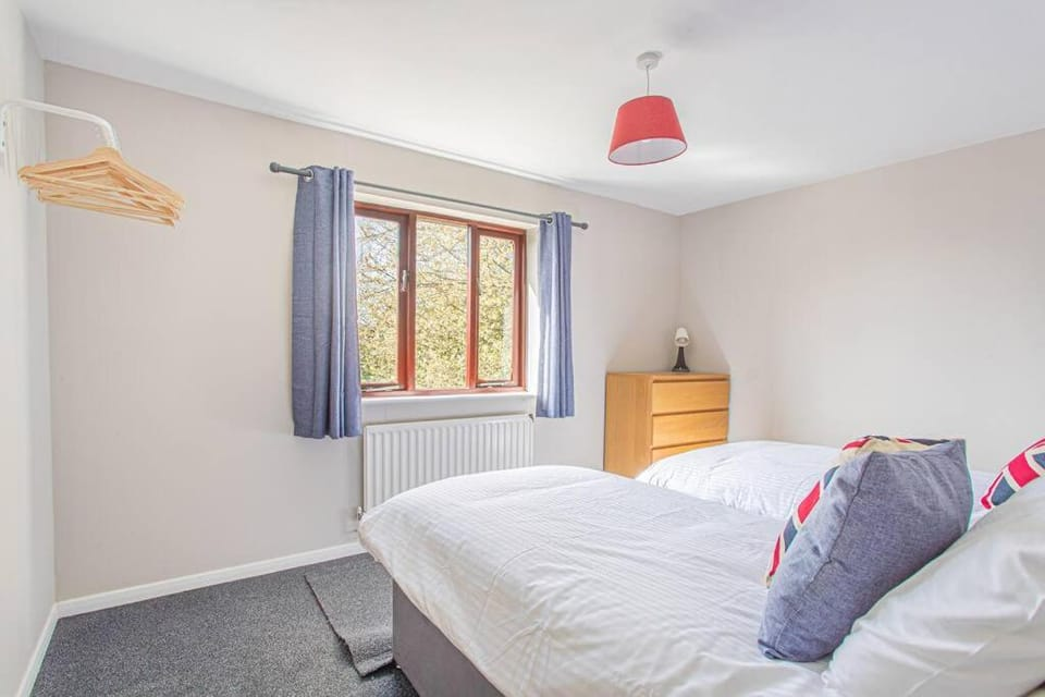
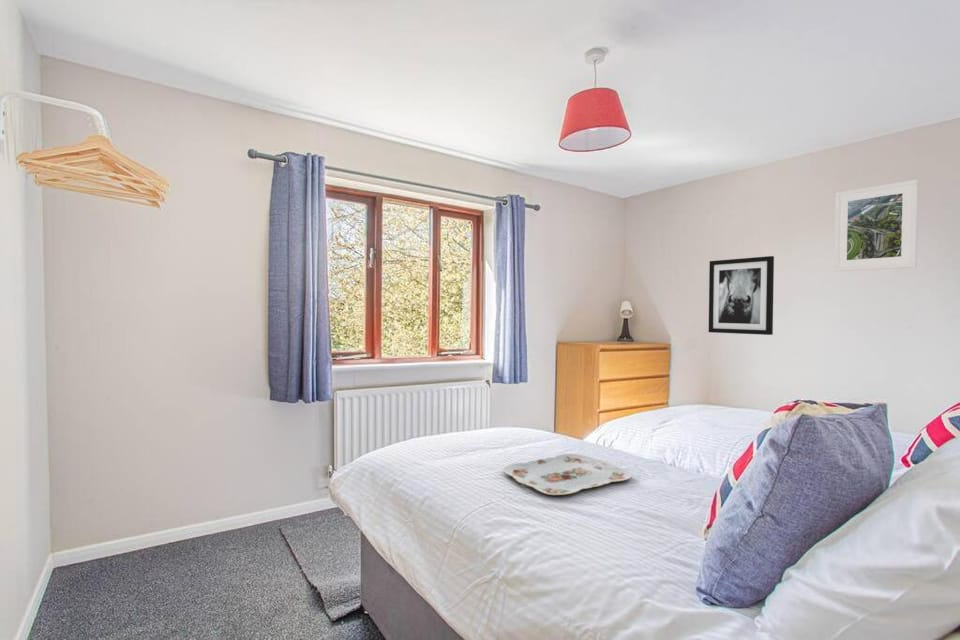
+ serving tray [502,453,633,496]
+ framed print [833,179,920,272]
+ wall art [708,255,775,336]
